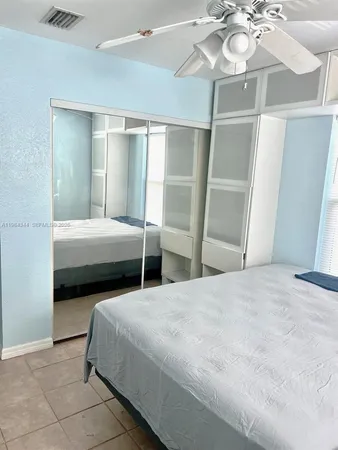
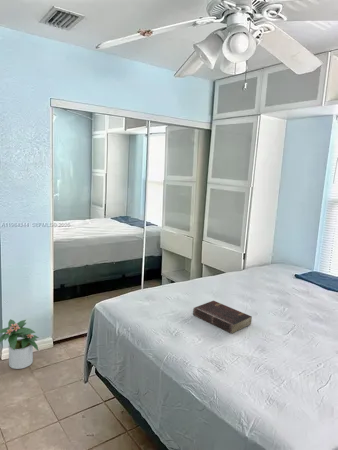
+ hardback book [192,300,253,334]
+ potted plant [0,318,40,370]
